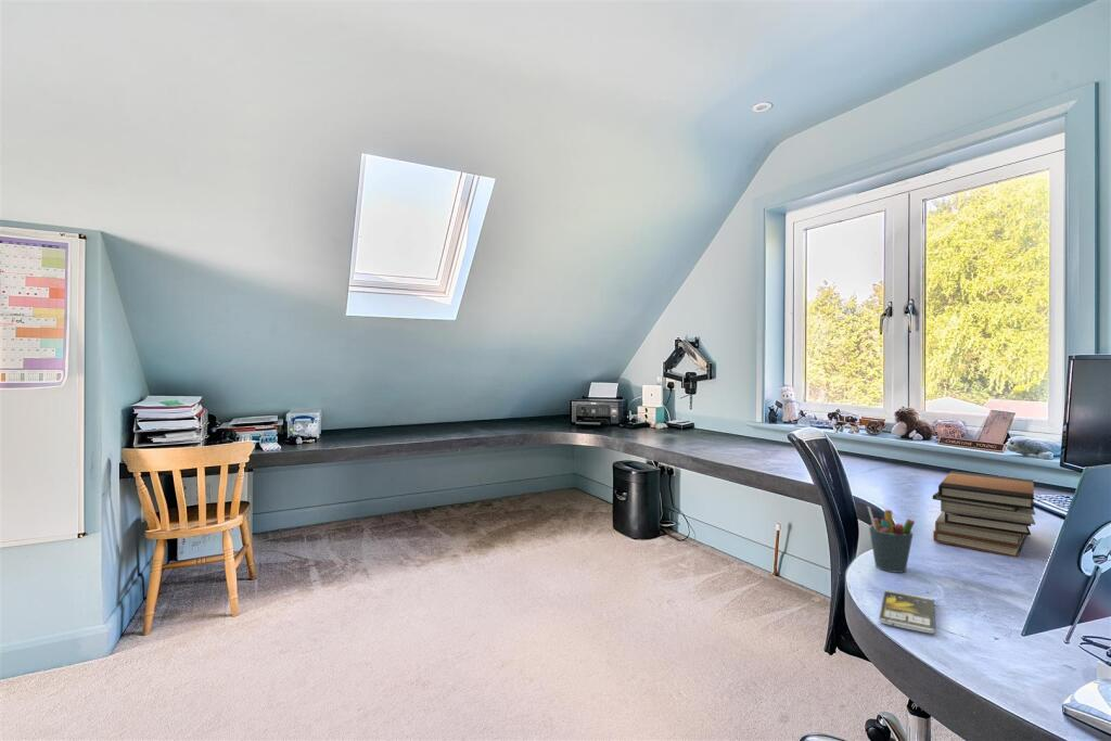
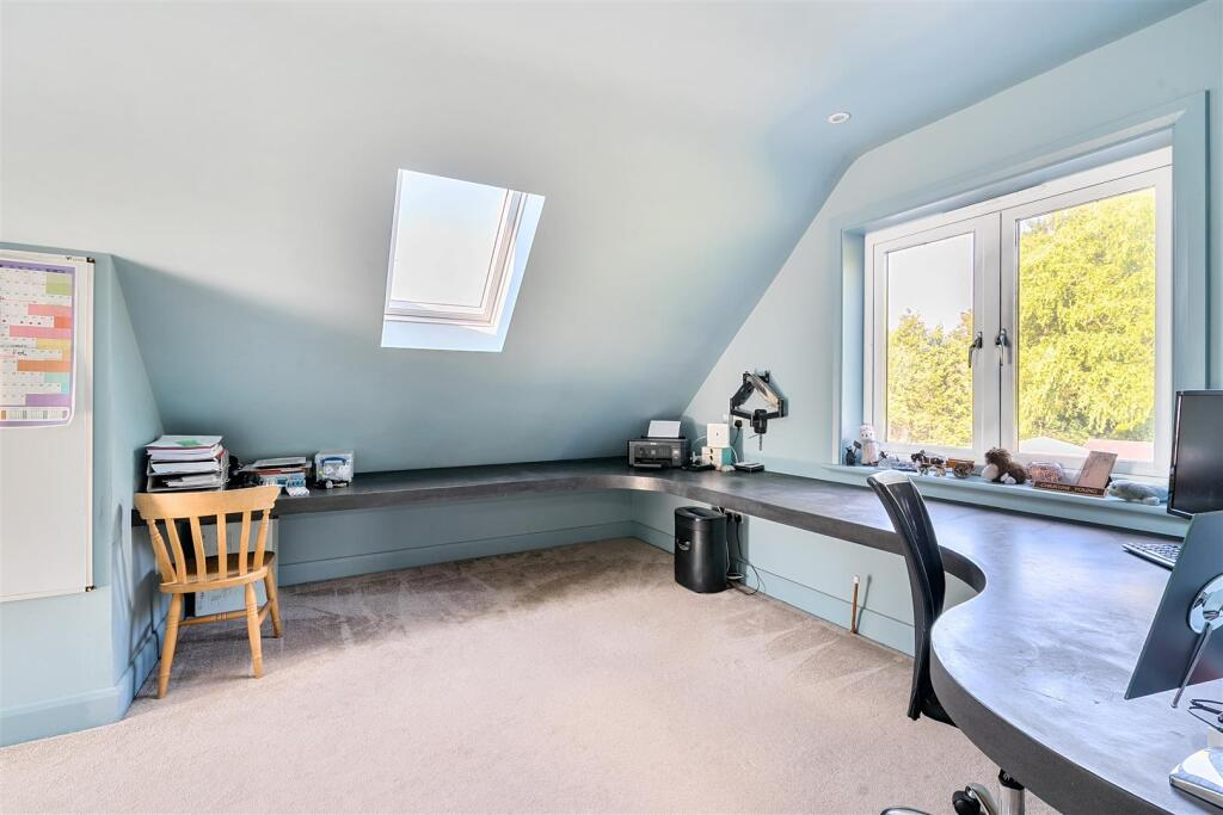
- smartphone [879,589,936,635]
- pen holder [866,506,916,574]
- book stack [932,470,1036,559]
